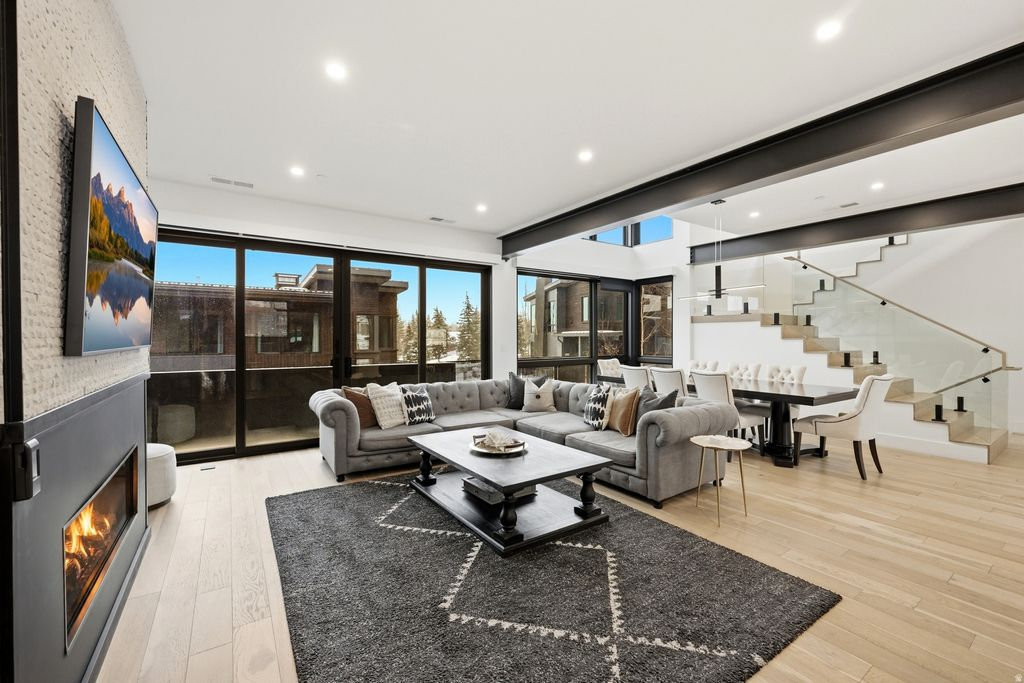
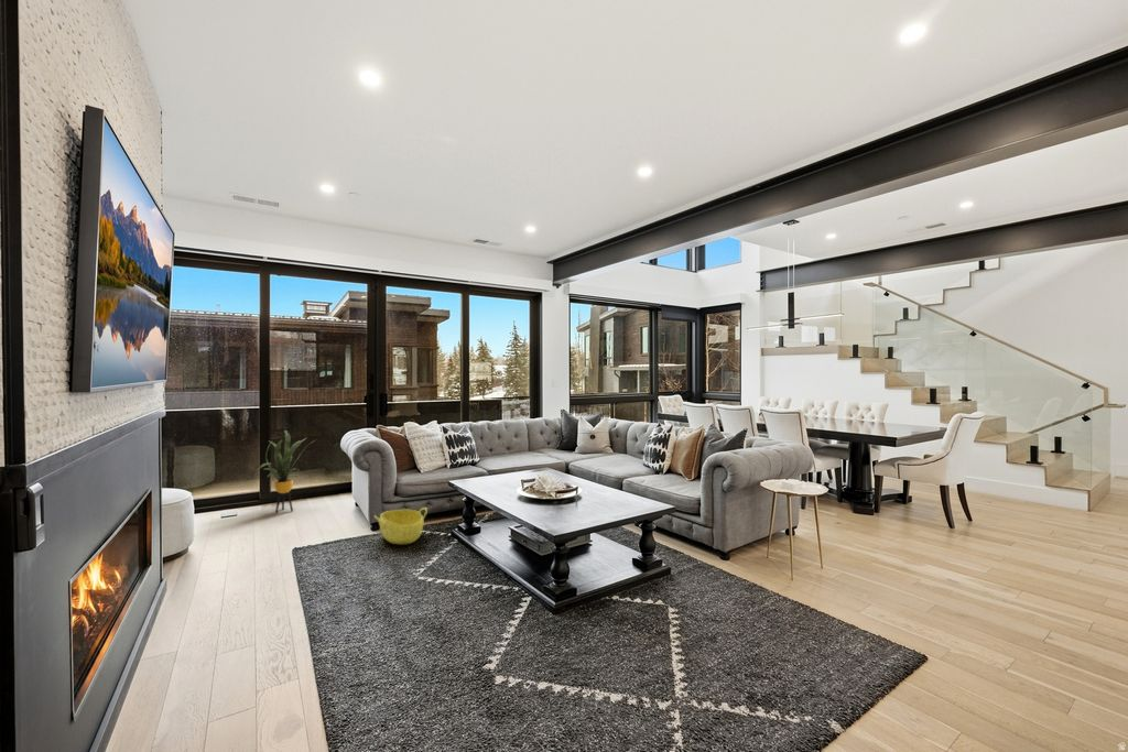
+ house plant [258,429,317,514]
+ basket [373,506,429,545]
